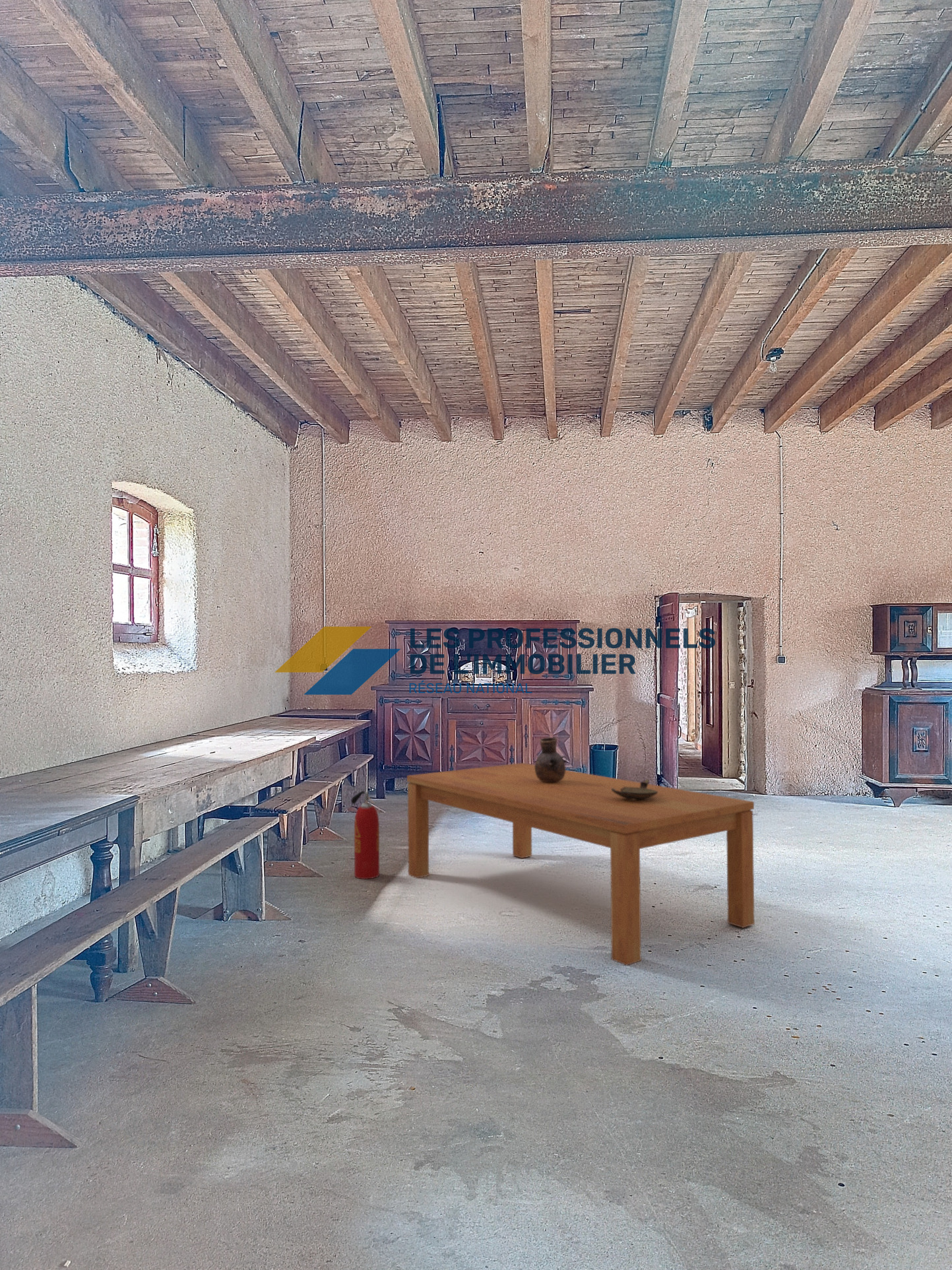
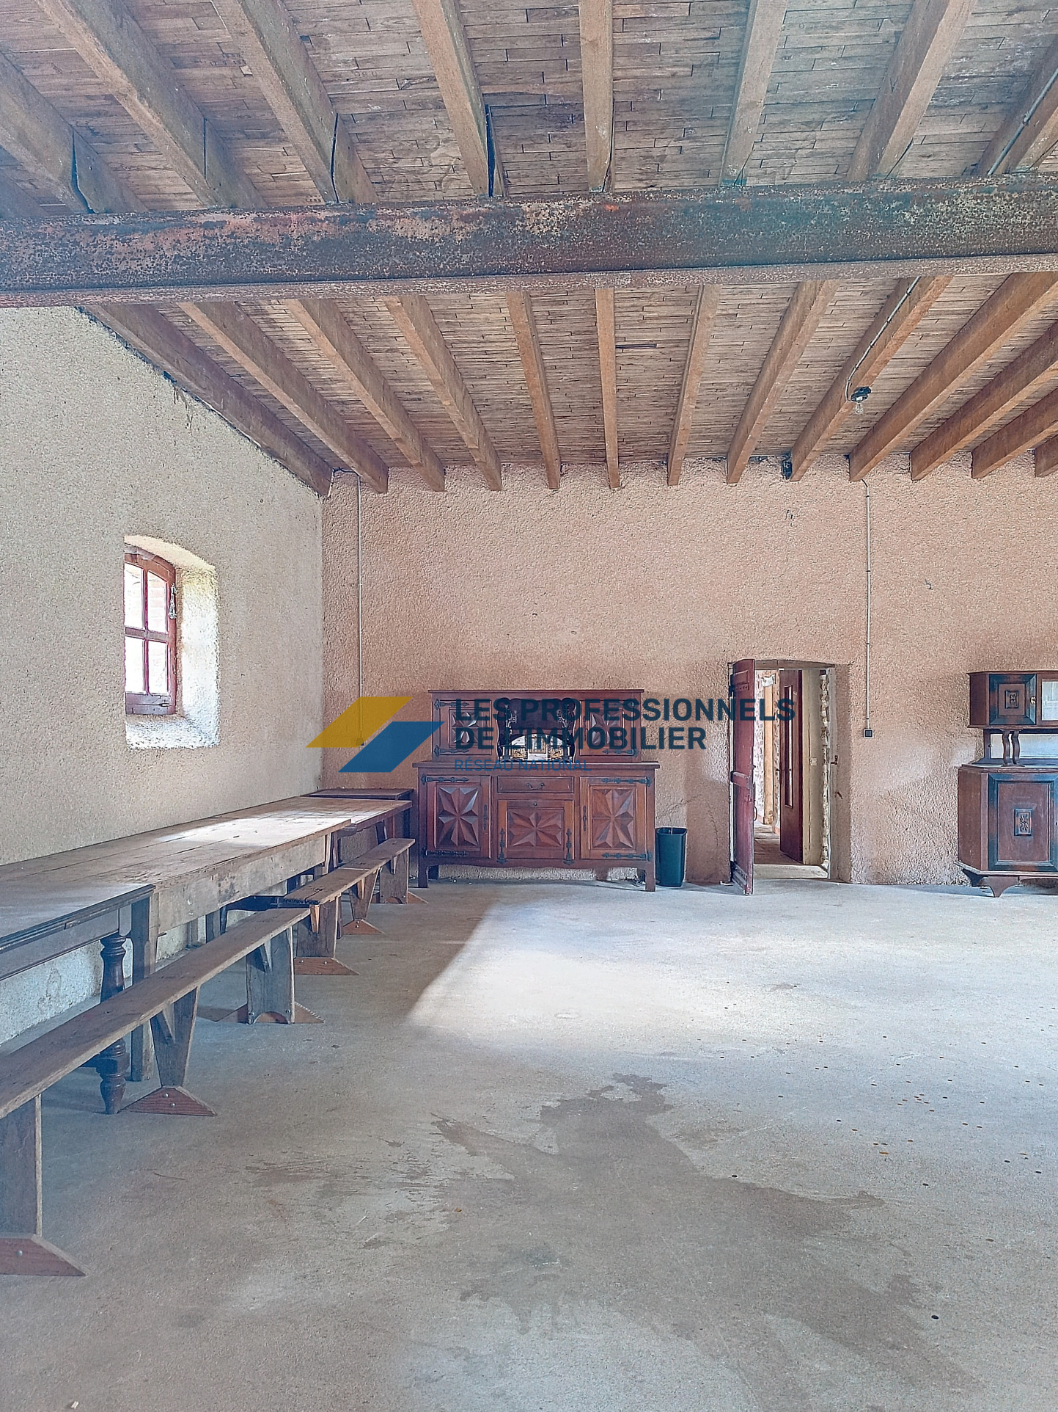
- vase [534,737,568,782]
- fire extinguisher [350,790,380,880]
- dining table [406,762,755,966]
- oil lamp [612,778,658,799]
